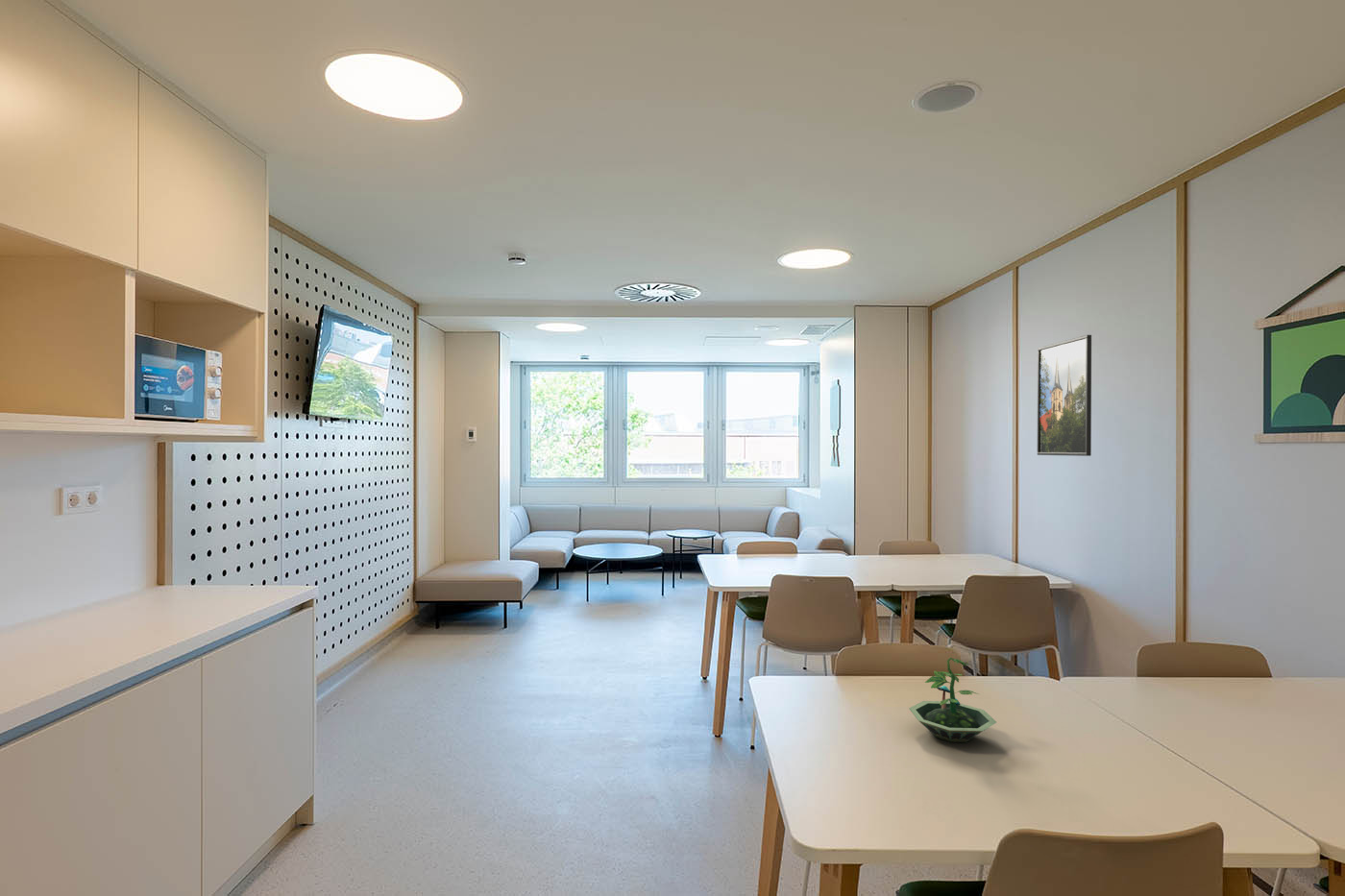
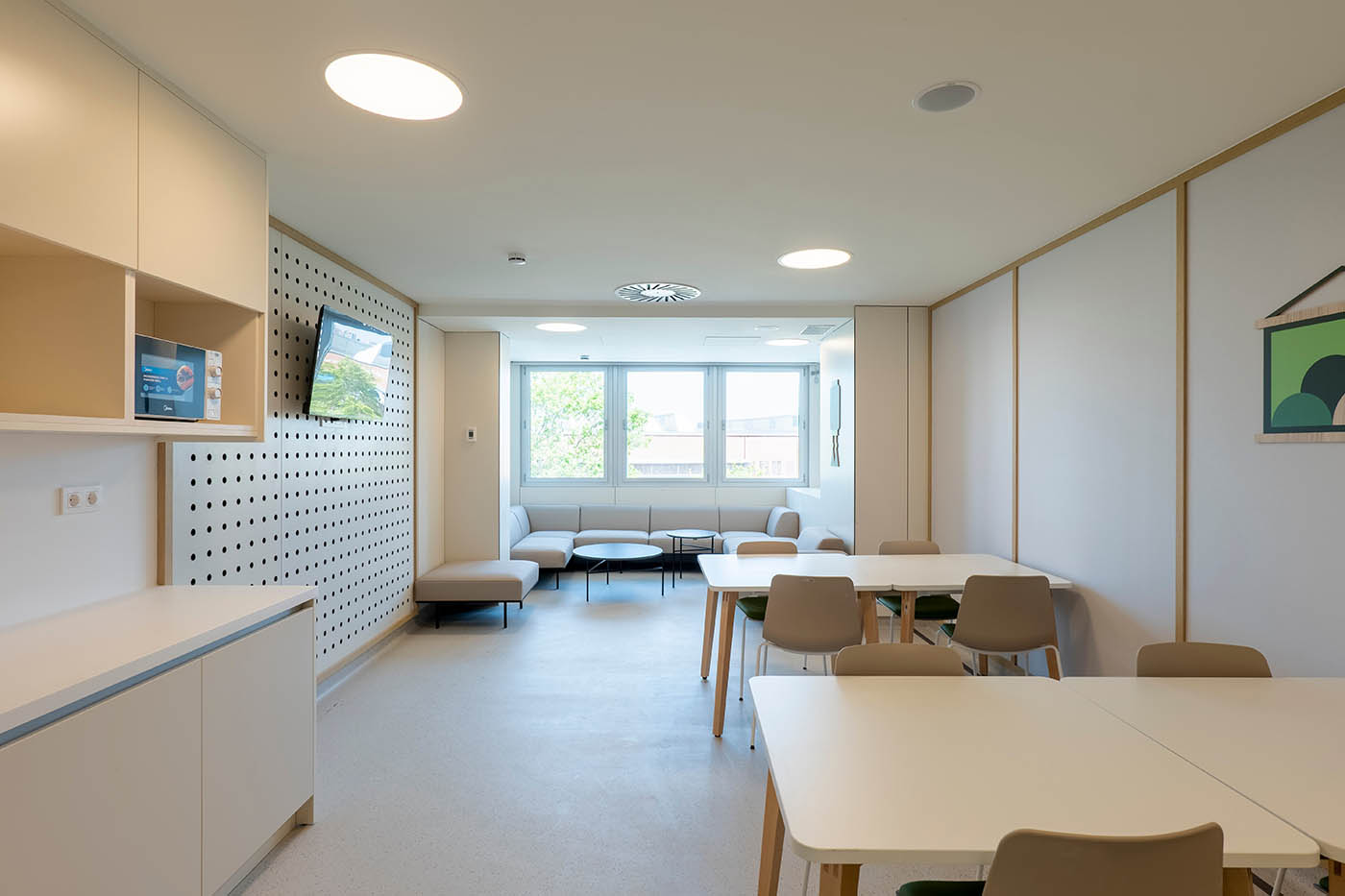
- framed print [1037,334,1092,457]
- terrarium [908,657,997,743]
